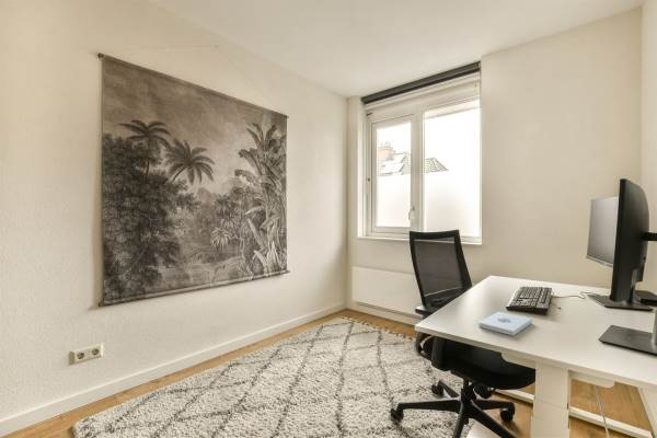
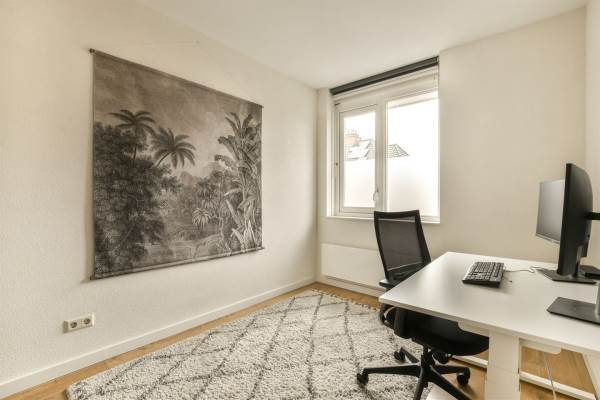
- notepad [477,311,533,337]
